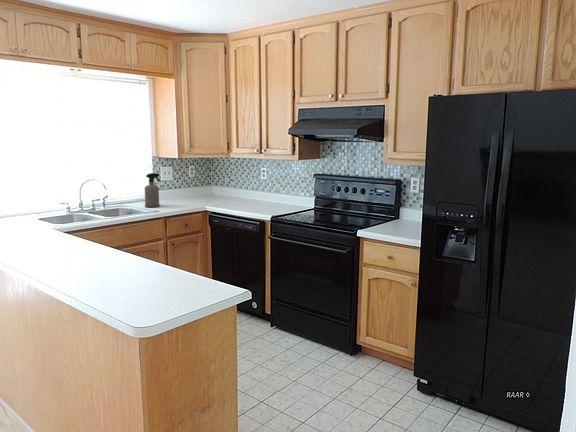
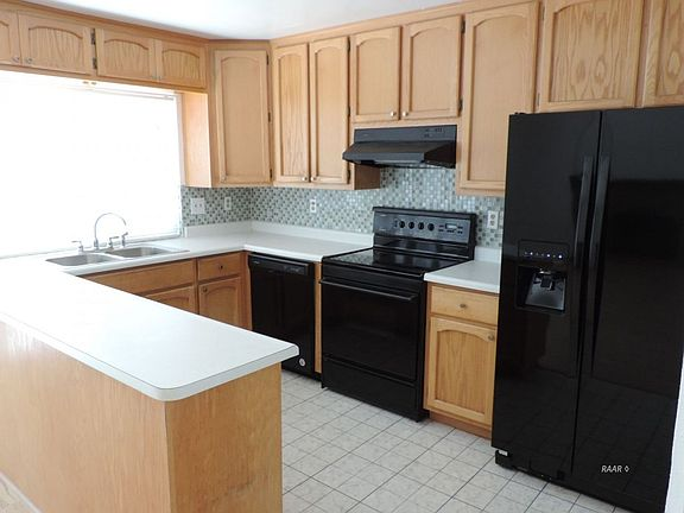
- spray bottle [144,172,162,208]
